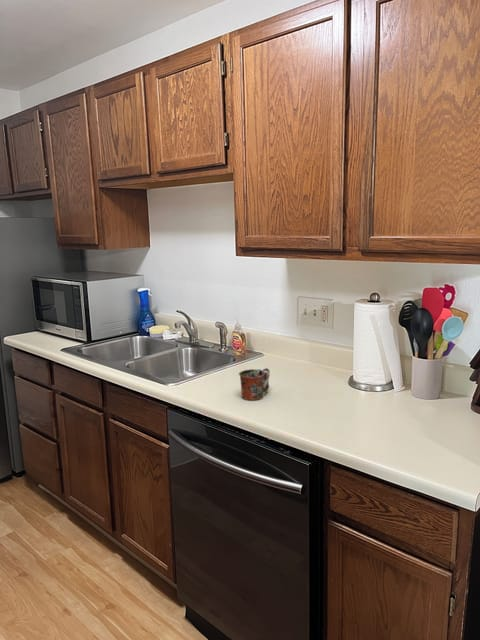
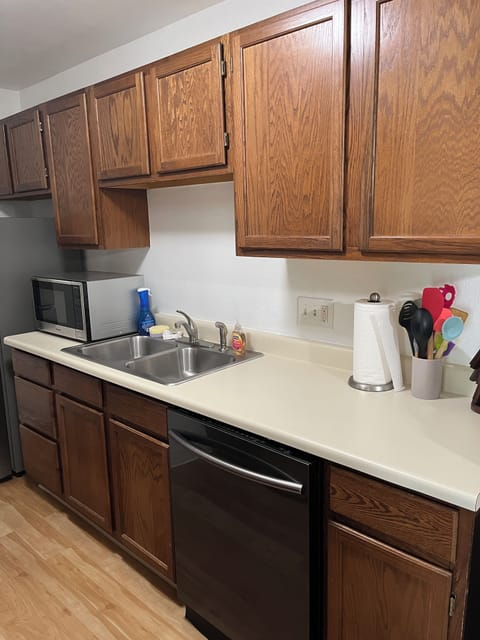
- mug [238,367,271,401]
